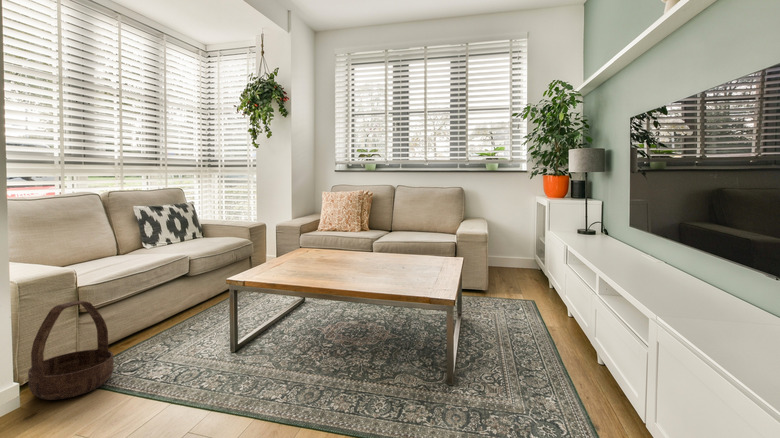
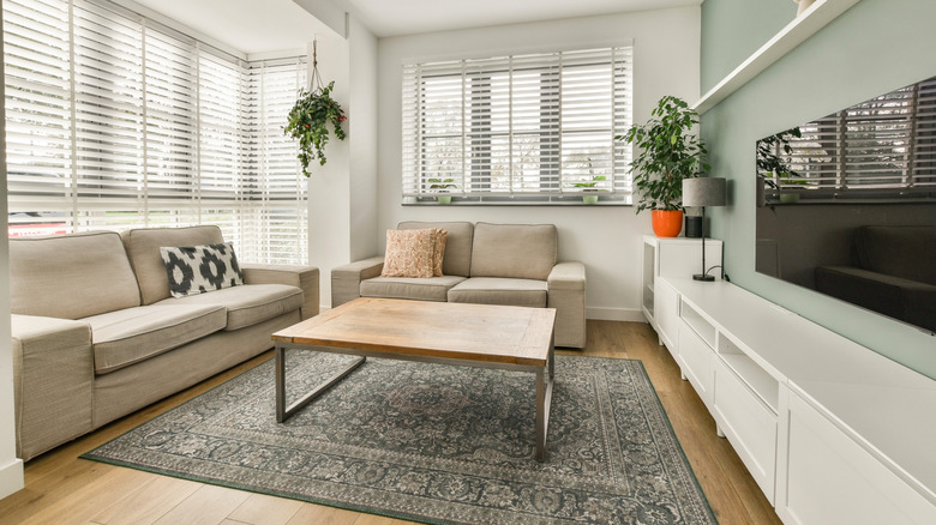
- basket [27,300,115,401]
